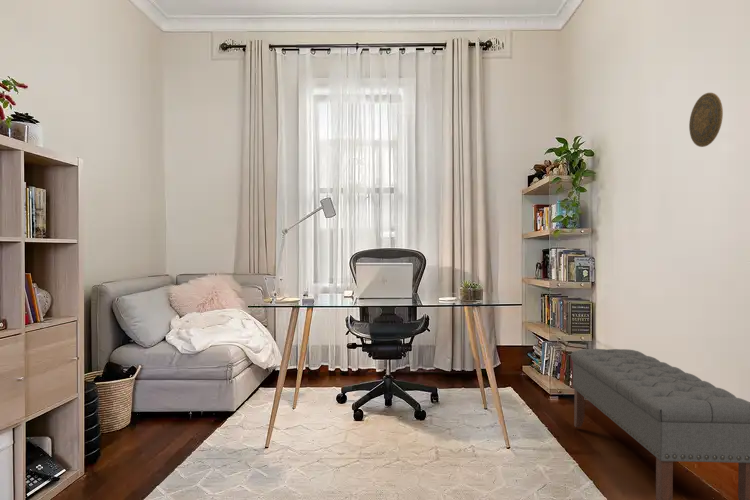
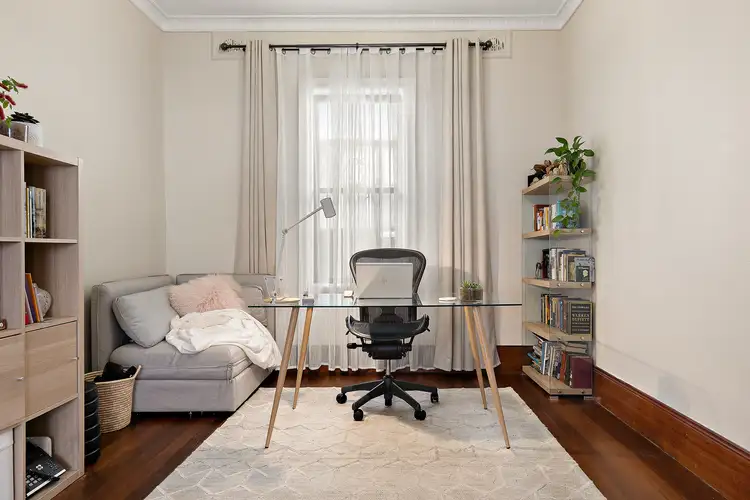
- decorative plate [688,92,724,148]
- bench [570,348,750,500]
